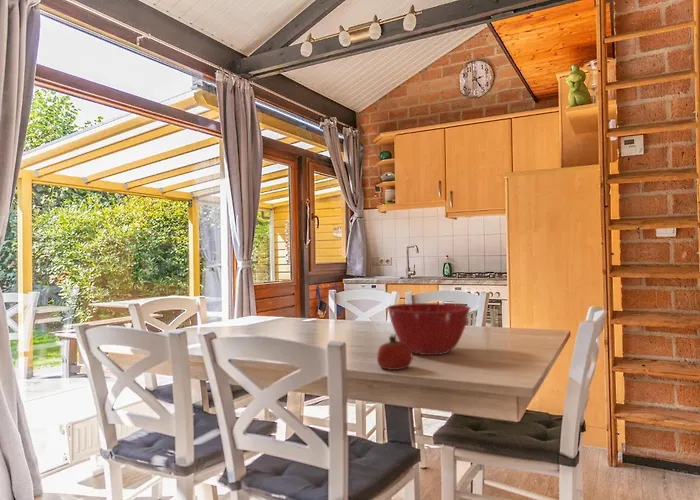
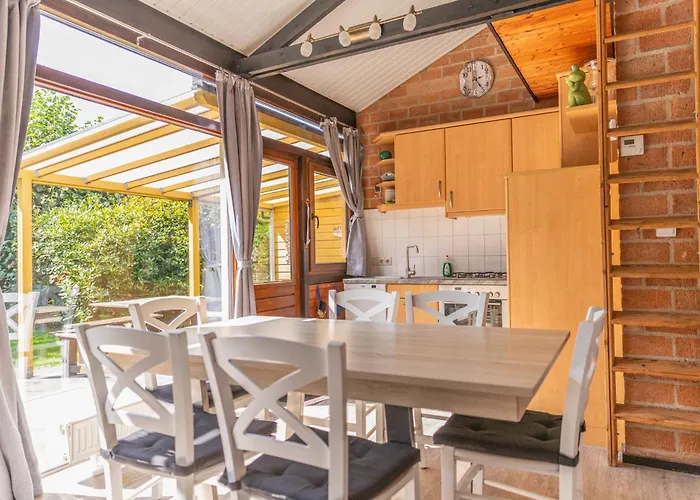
- fruit [376,333,413,371]
- mixing bowl [386,302,472,356]
